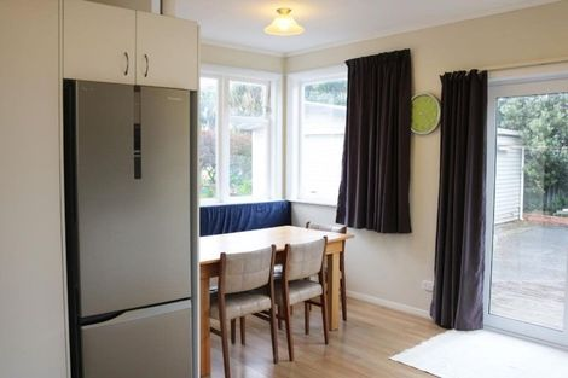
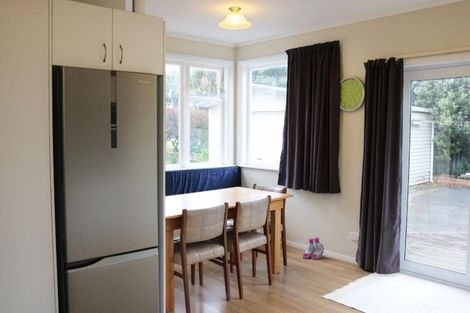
+ boots [302,236,325,260]
